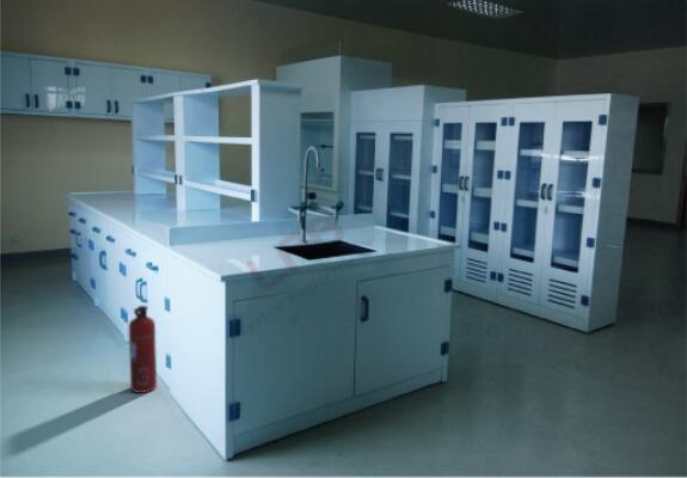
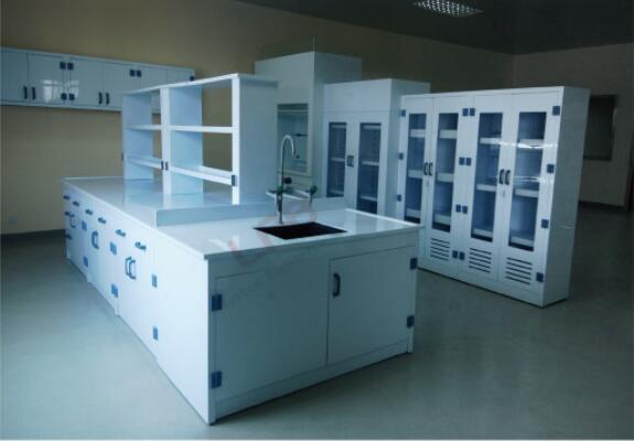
- fire extinguisher [128,305,158,394]
